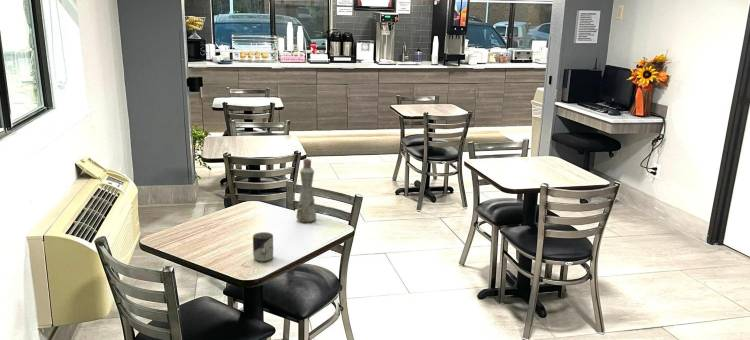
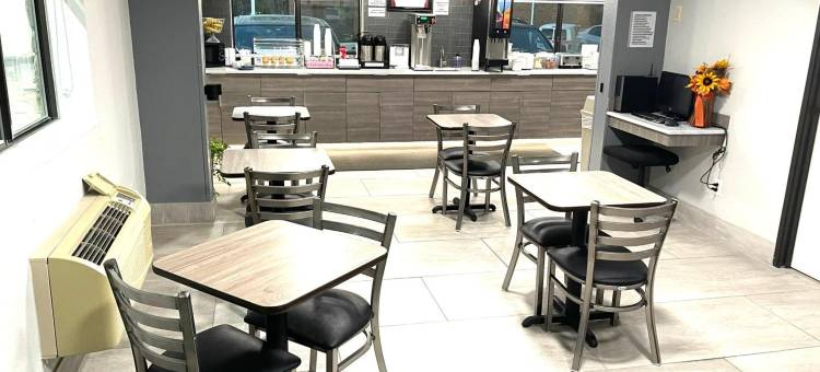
- cup [252,231,274,263]
- bottle [295,158,317,223]
